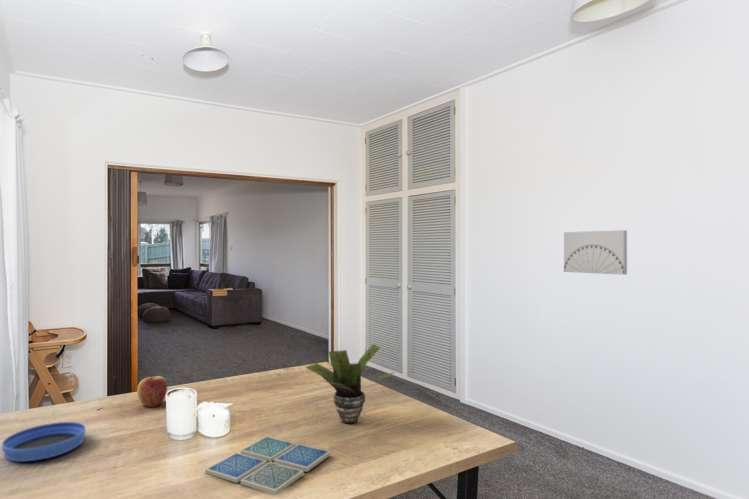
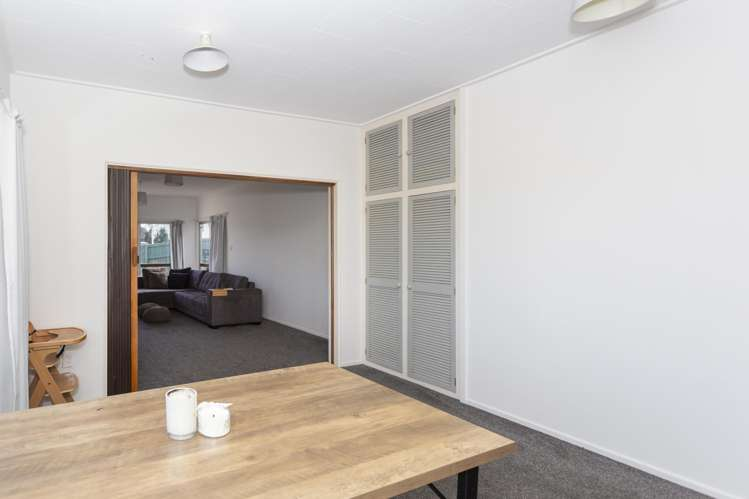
- potted plant [305,343,396,424]
- apple [136,374,168,408]
- wall art [563,229,628,276]
- drink coaster [204,435,331,496]
- bowl [1,421,87,463]
